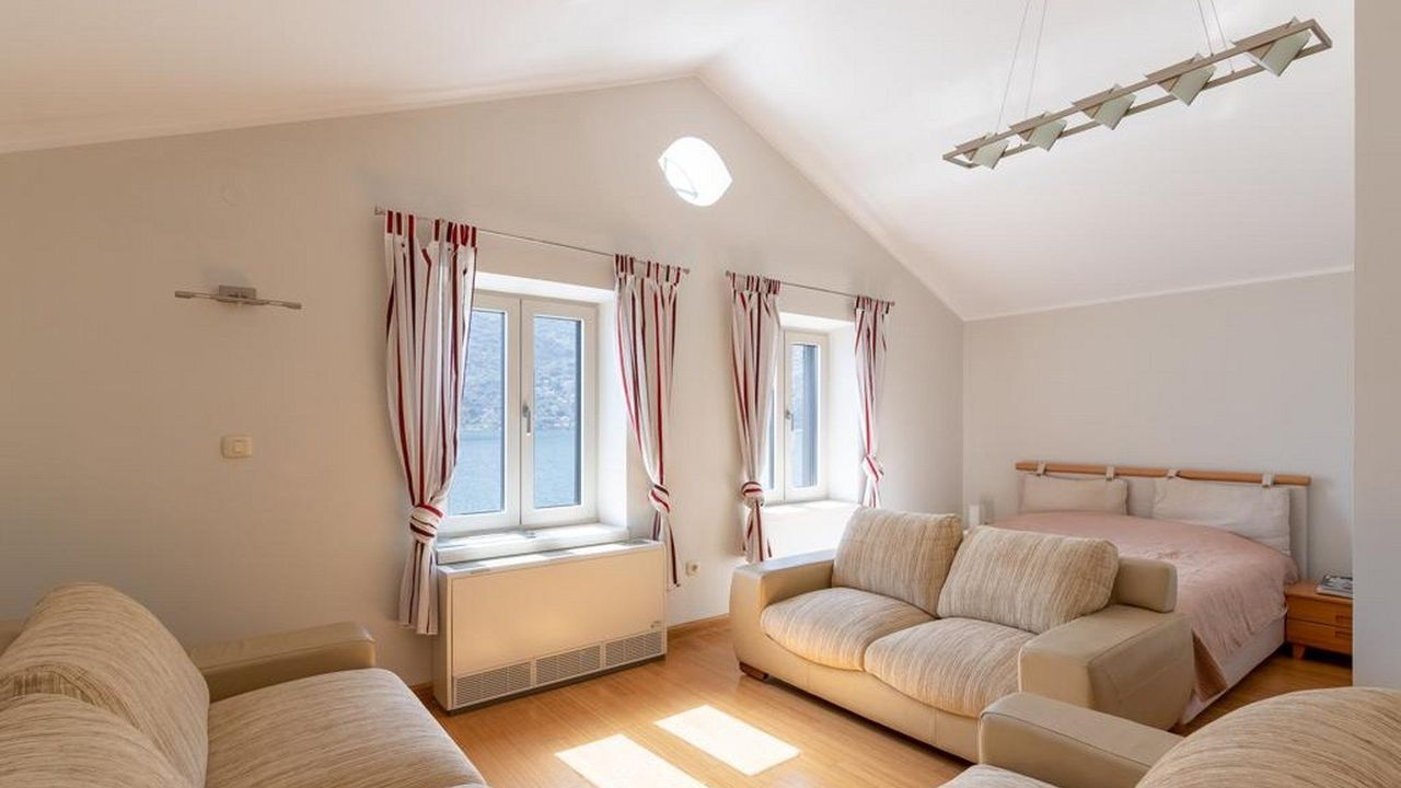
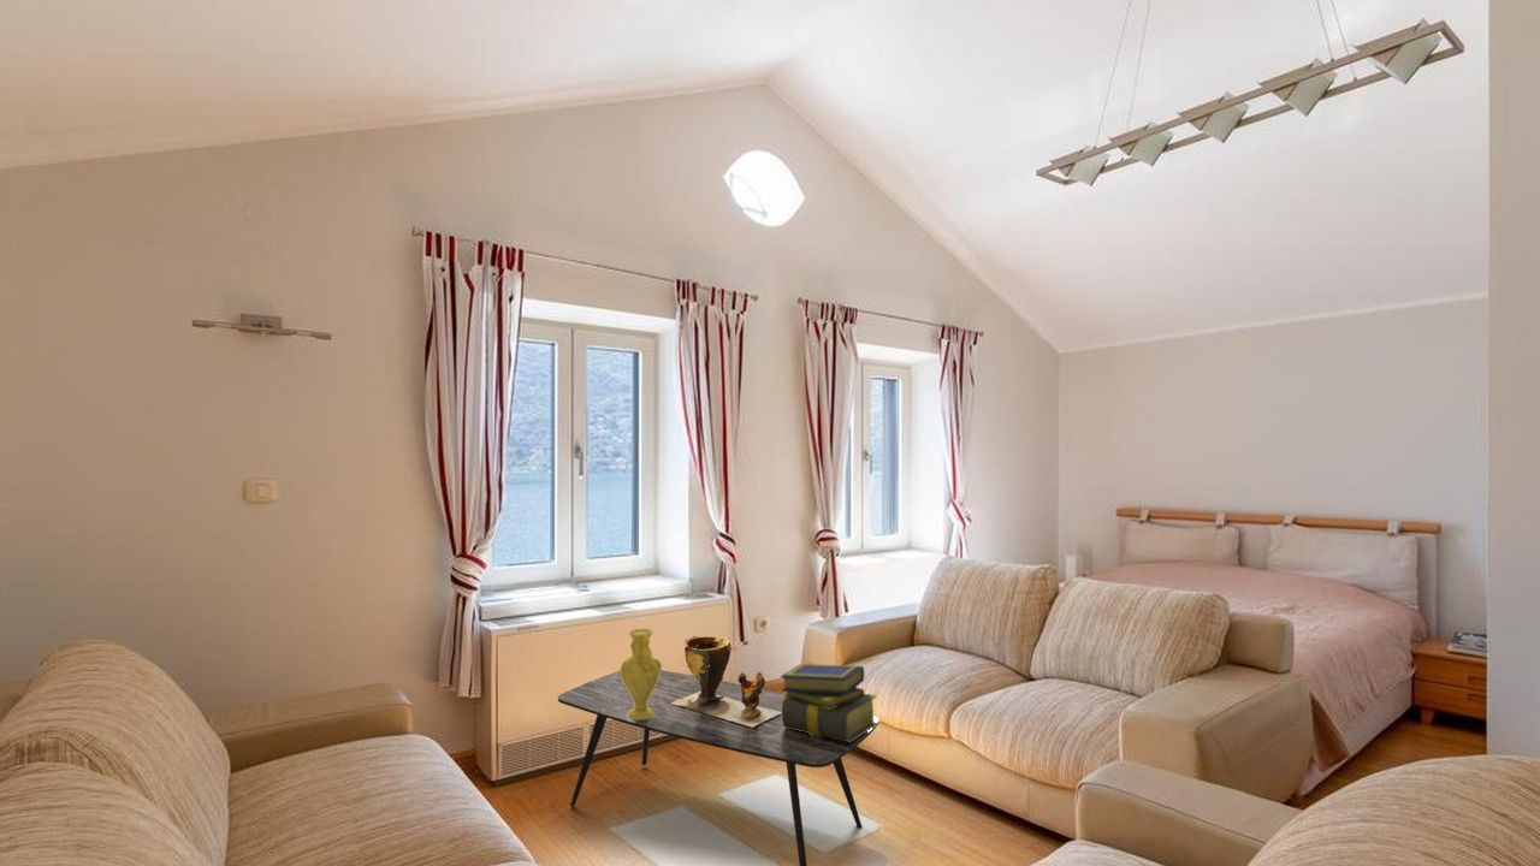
+ stack of books [780,663,878,742]
+ clay pot [671,635,782,728]
+ coffee table [557,669,881,866]
+ vase [620,628,663,719]
